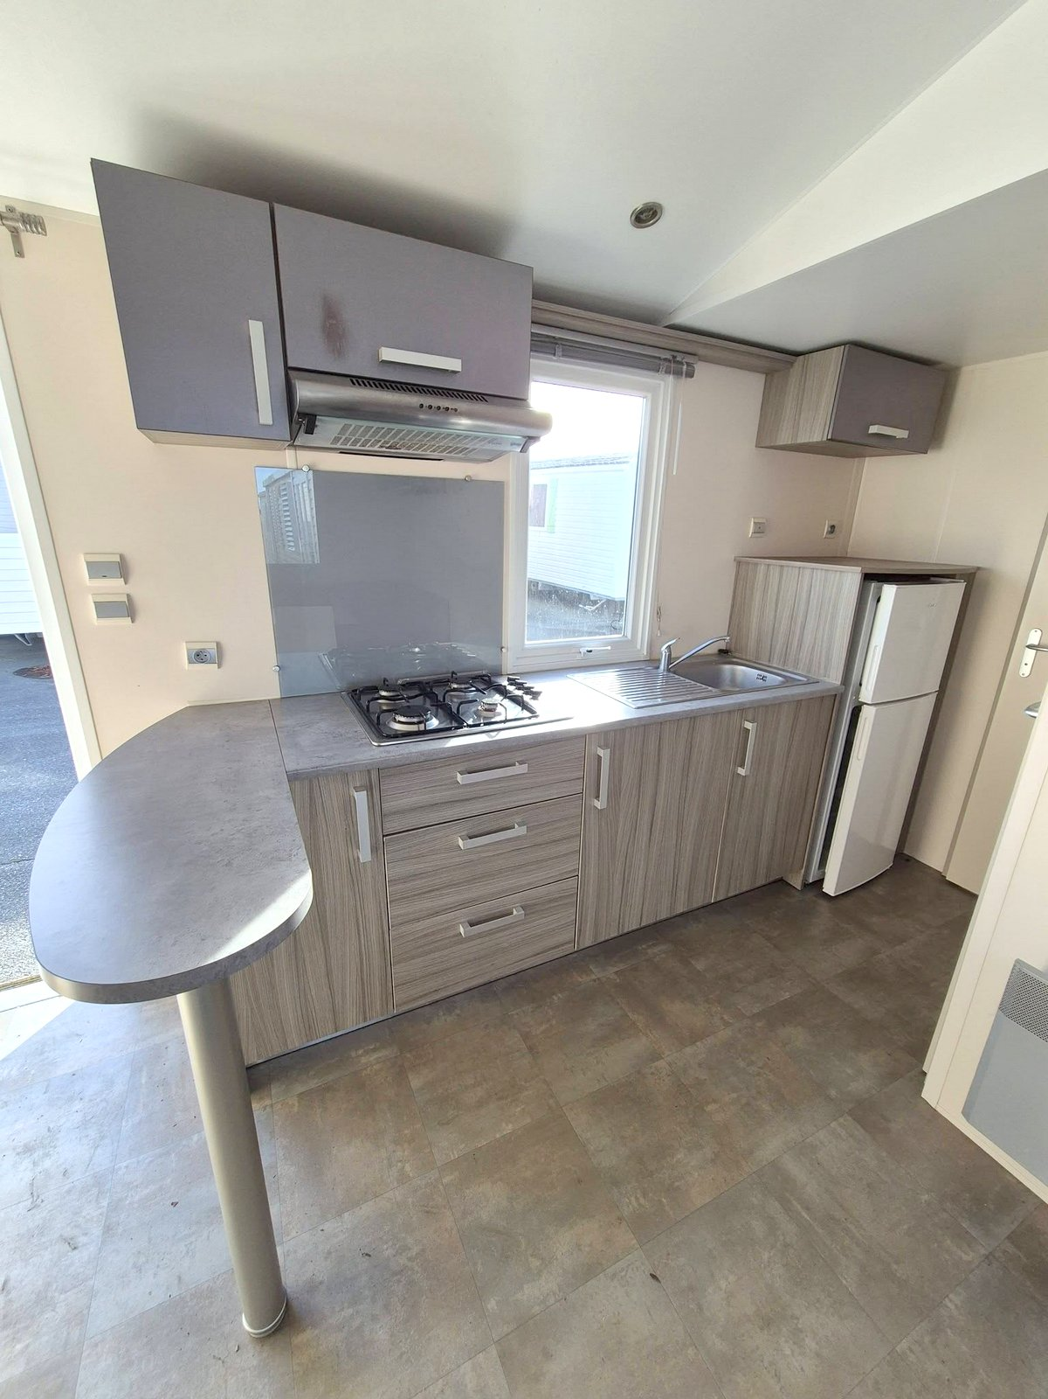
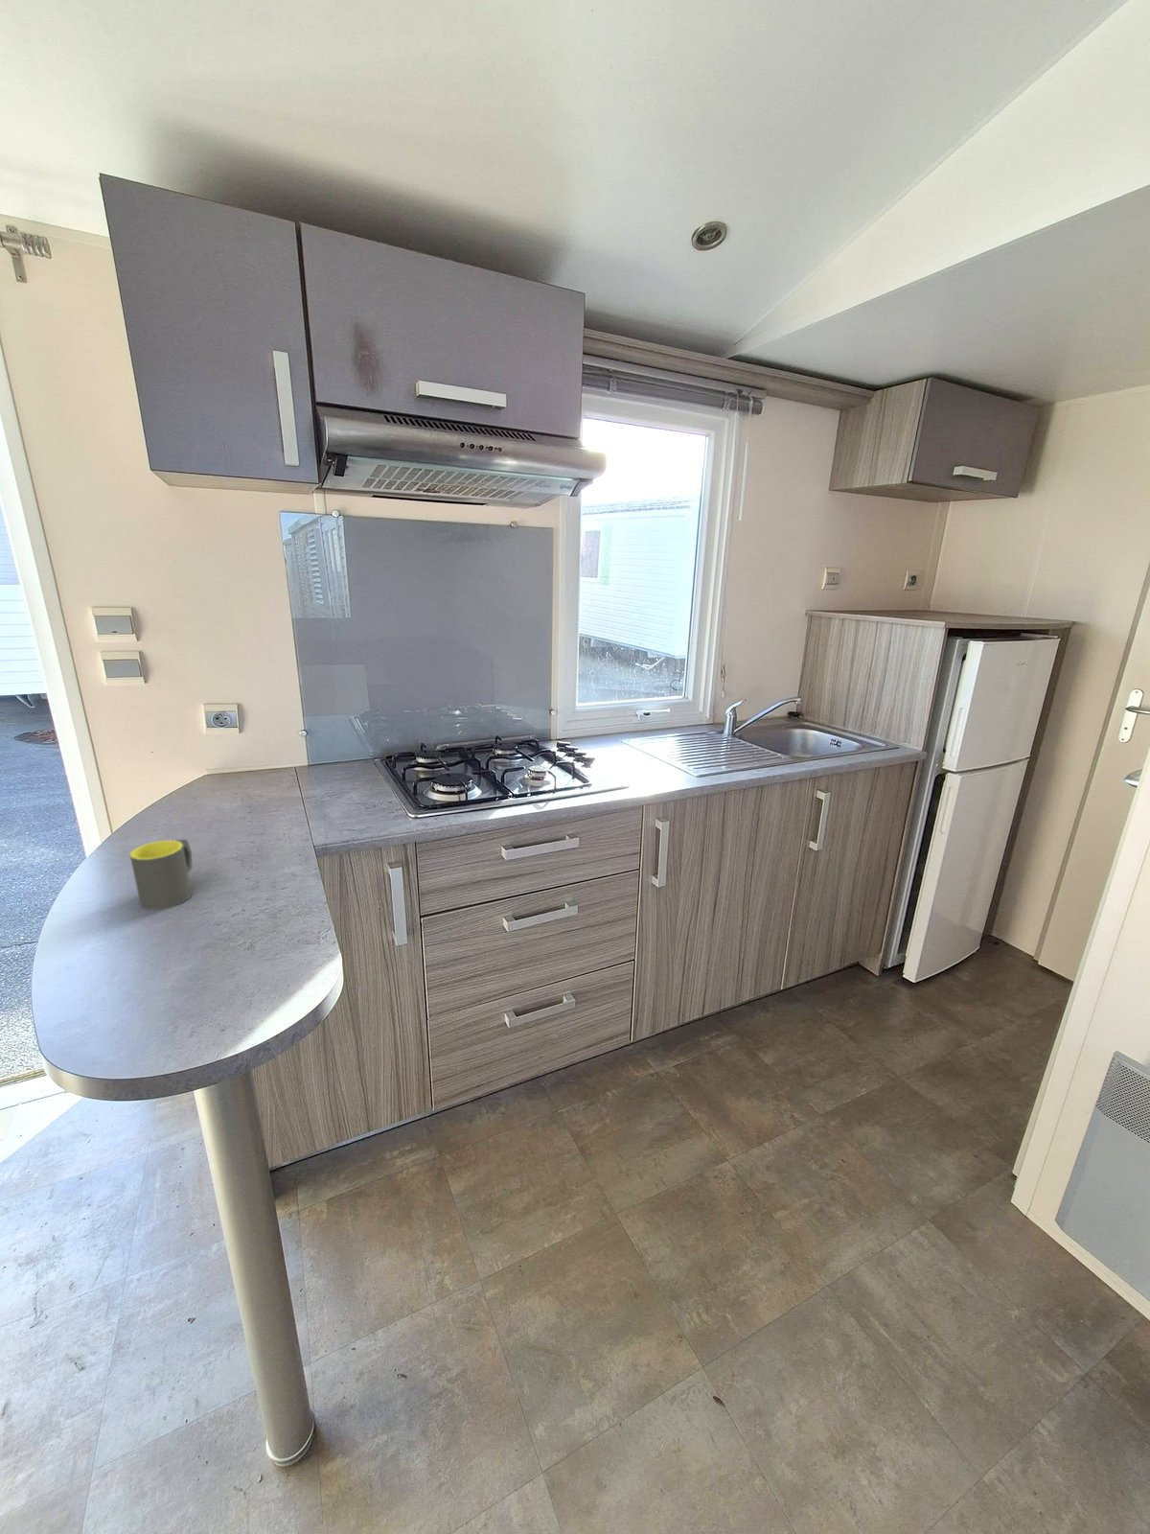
+ mug [128,839,192,911]
